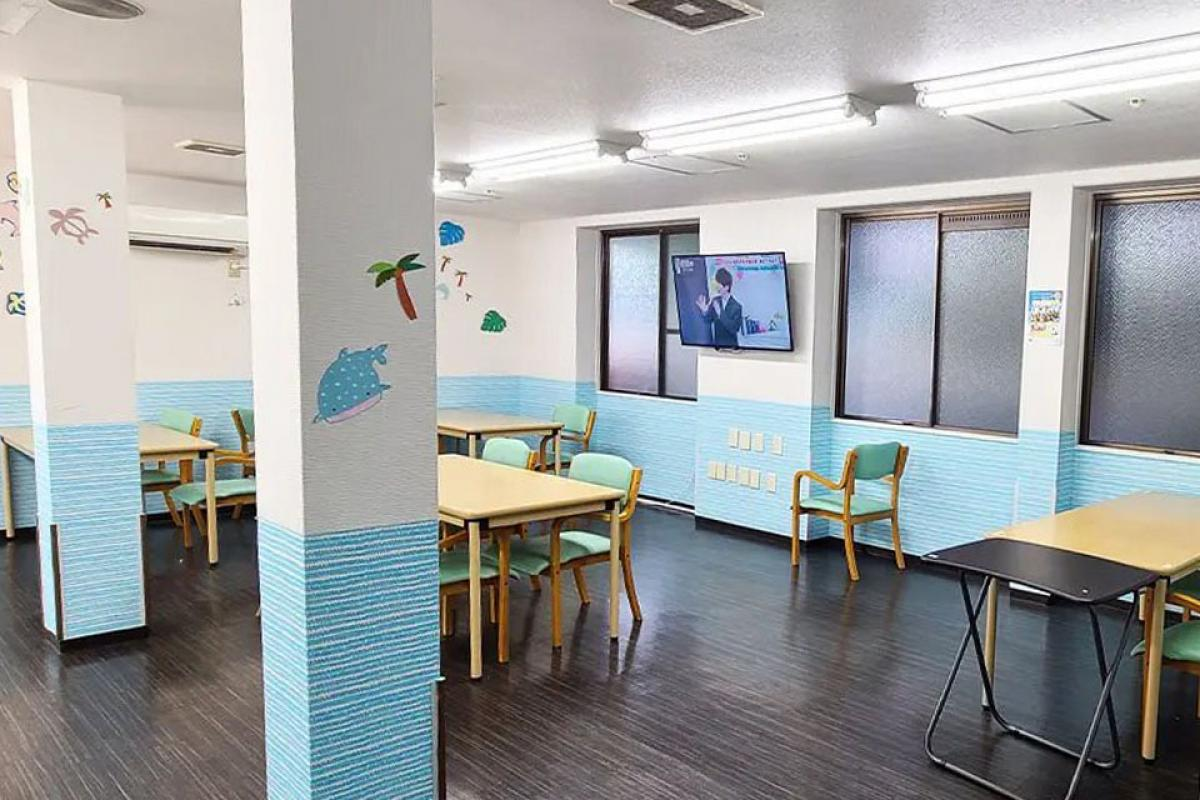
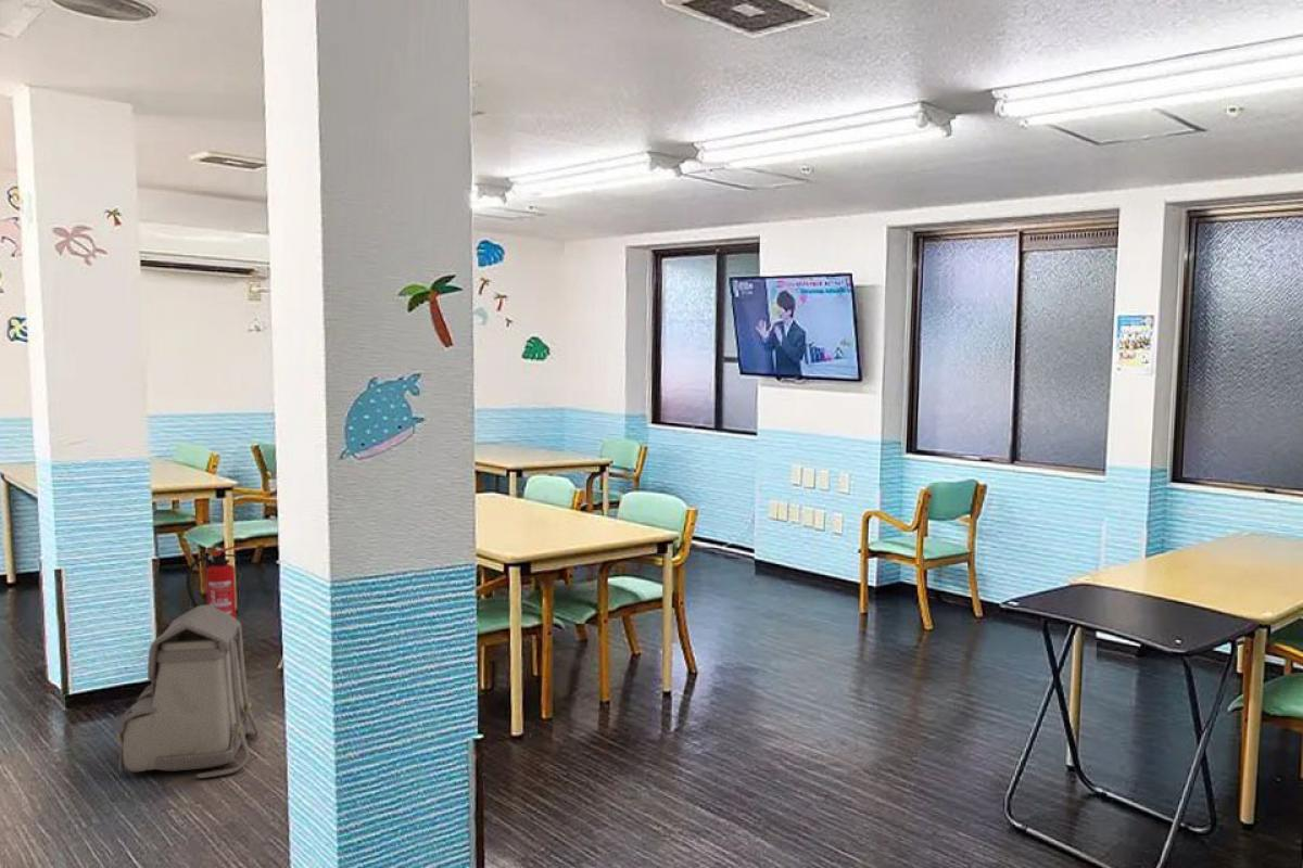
+ fire extinguisher [185,544,241,620]
+ backpack [116,604,261,779]
